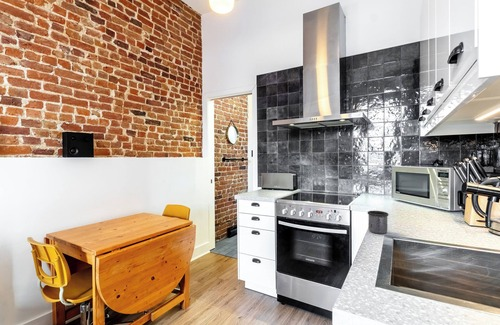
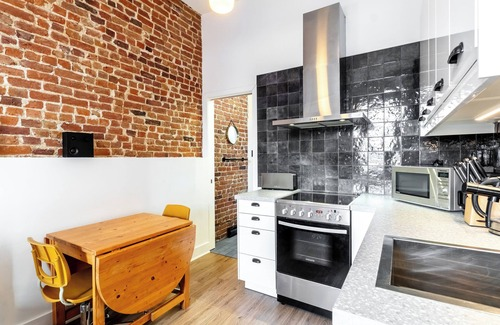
- mug [367,210,389,235]
